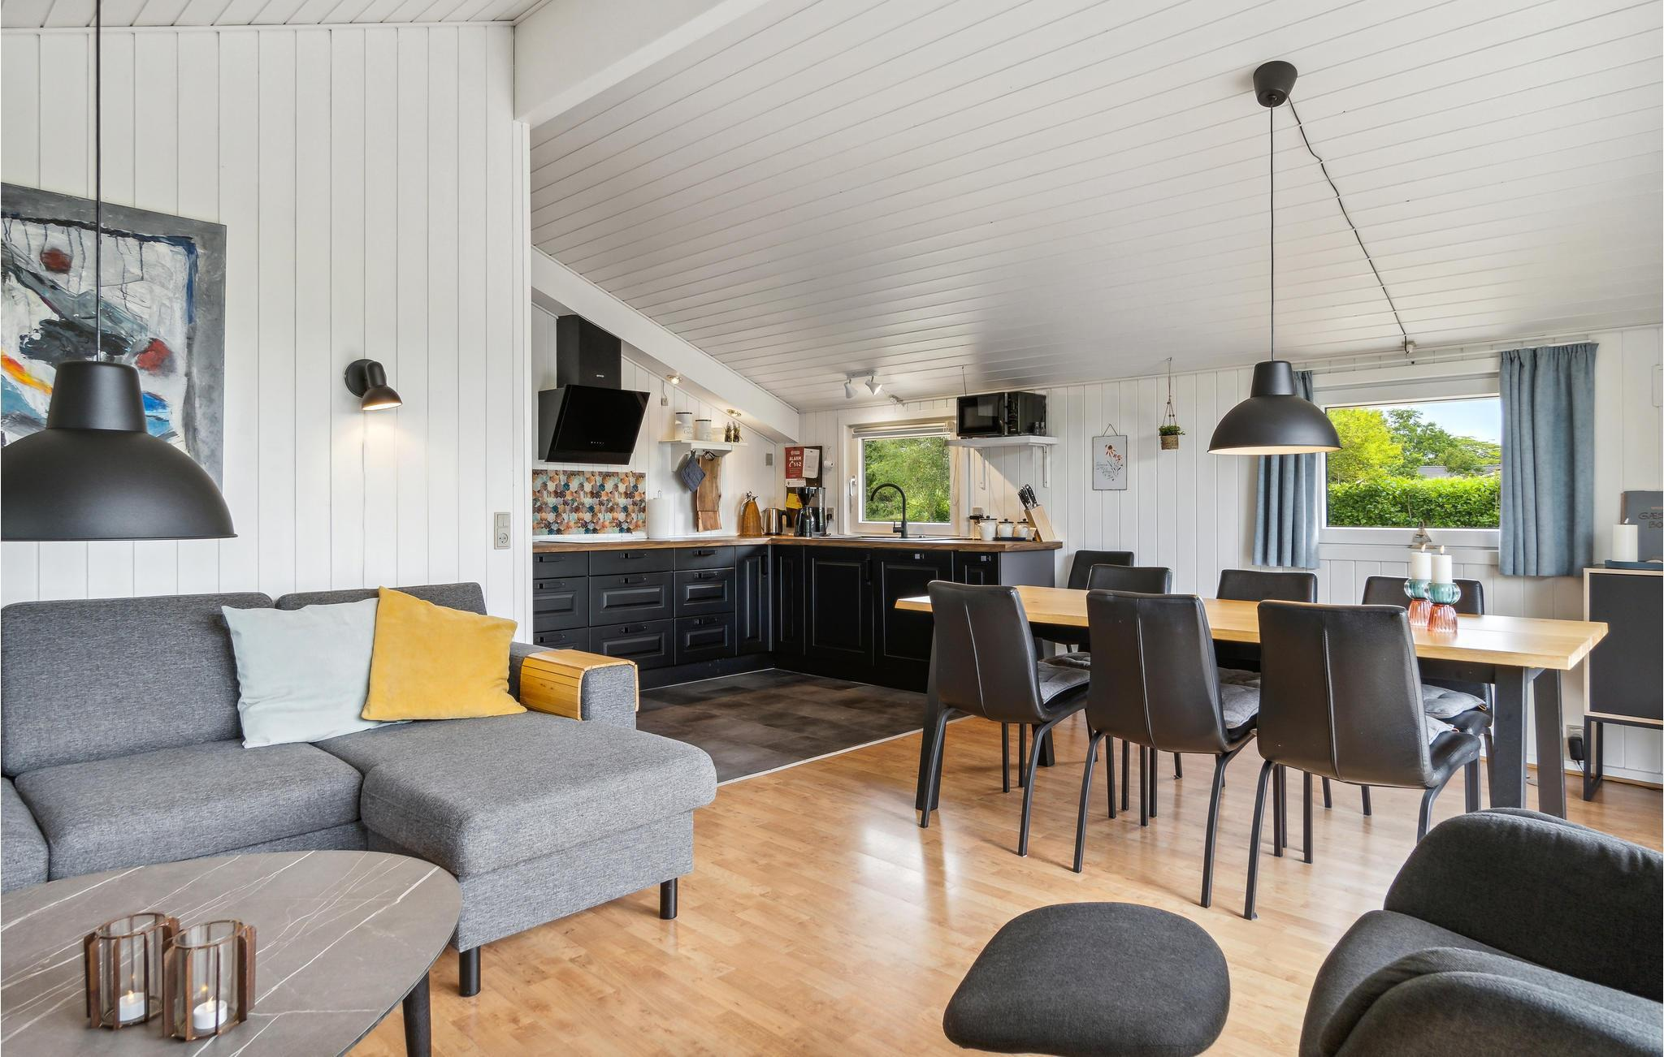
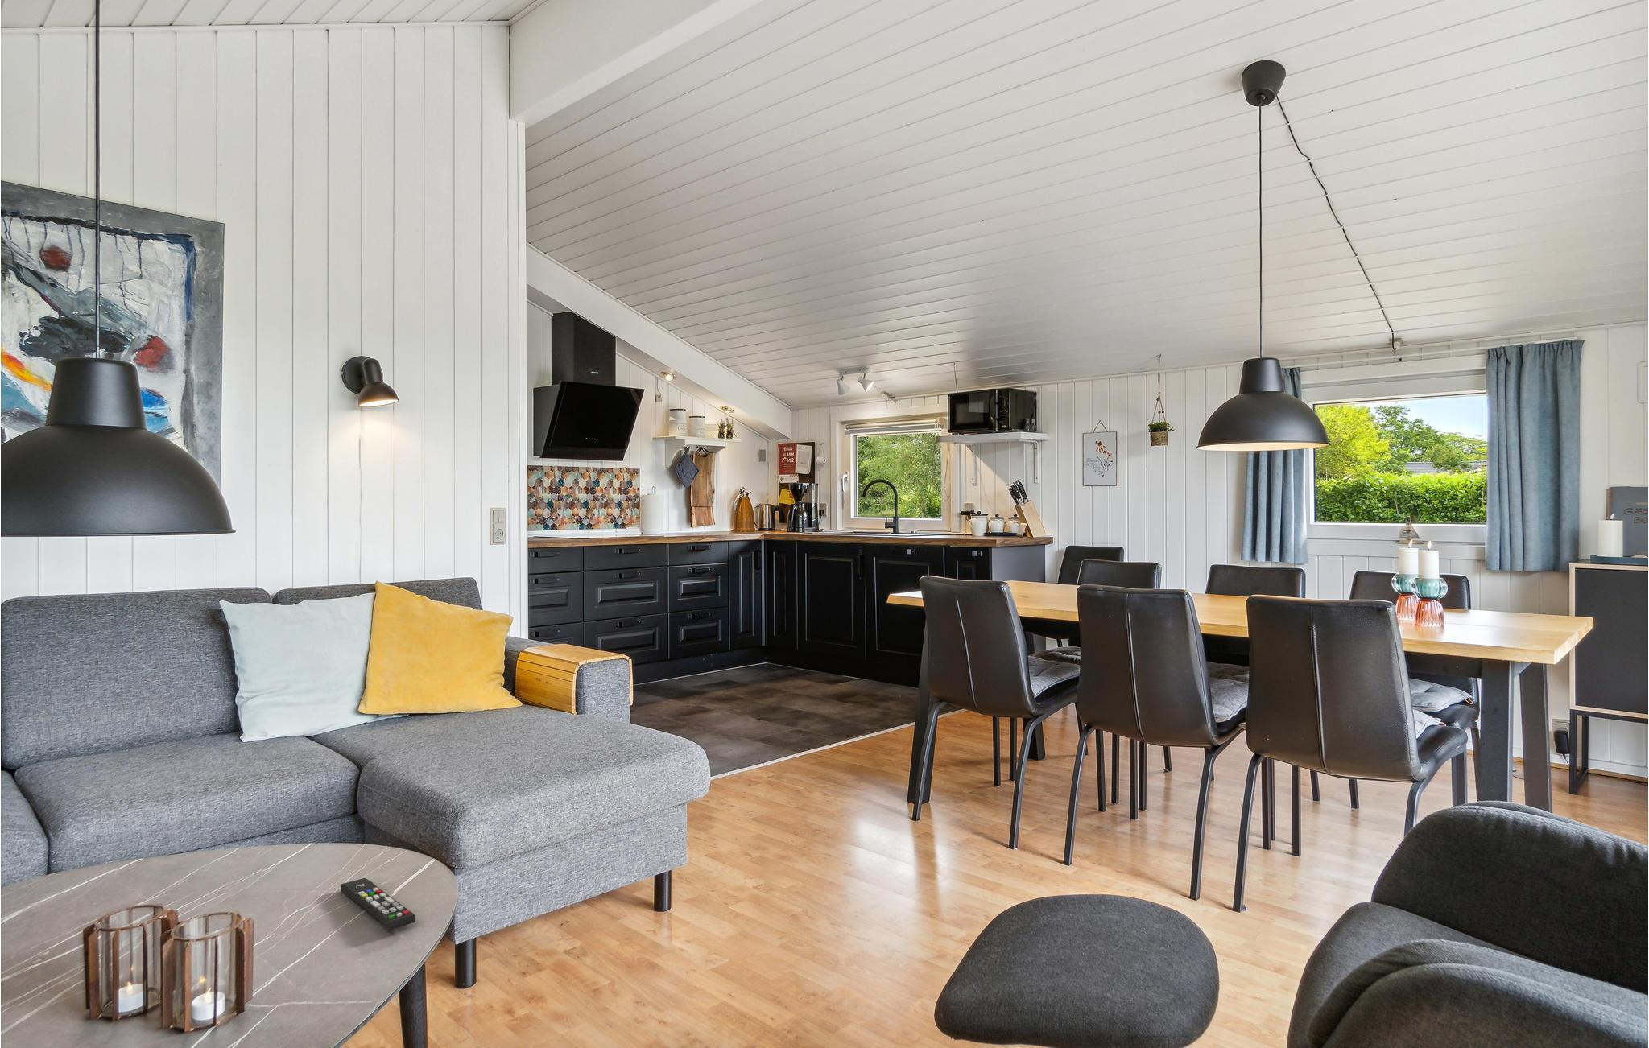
+ remote control [340,877,416,930]
